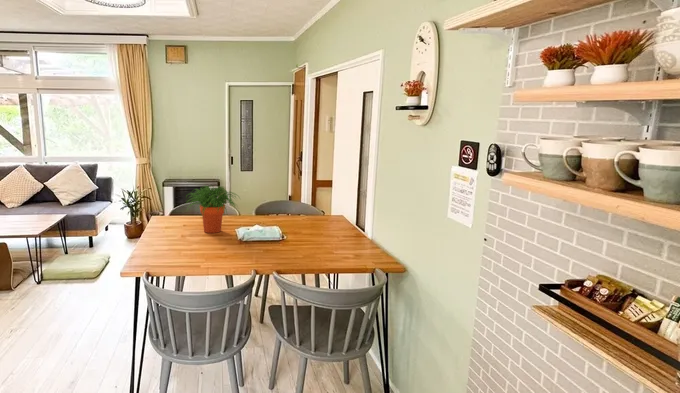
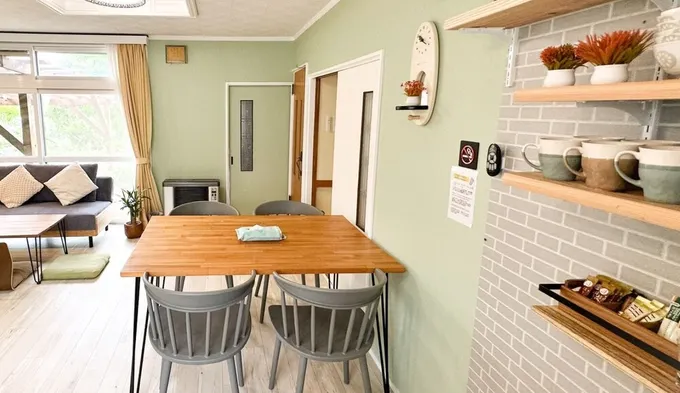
- potted plant [185,184,242,234]
